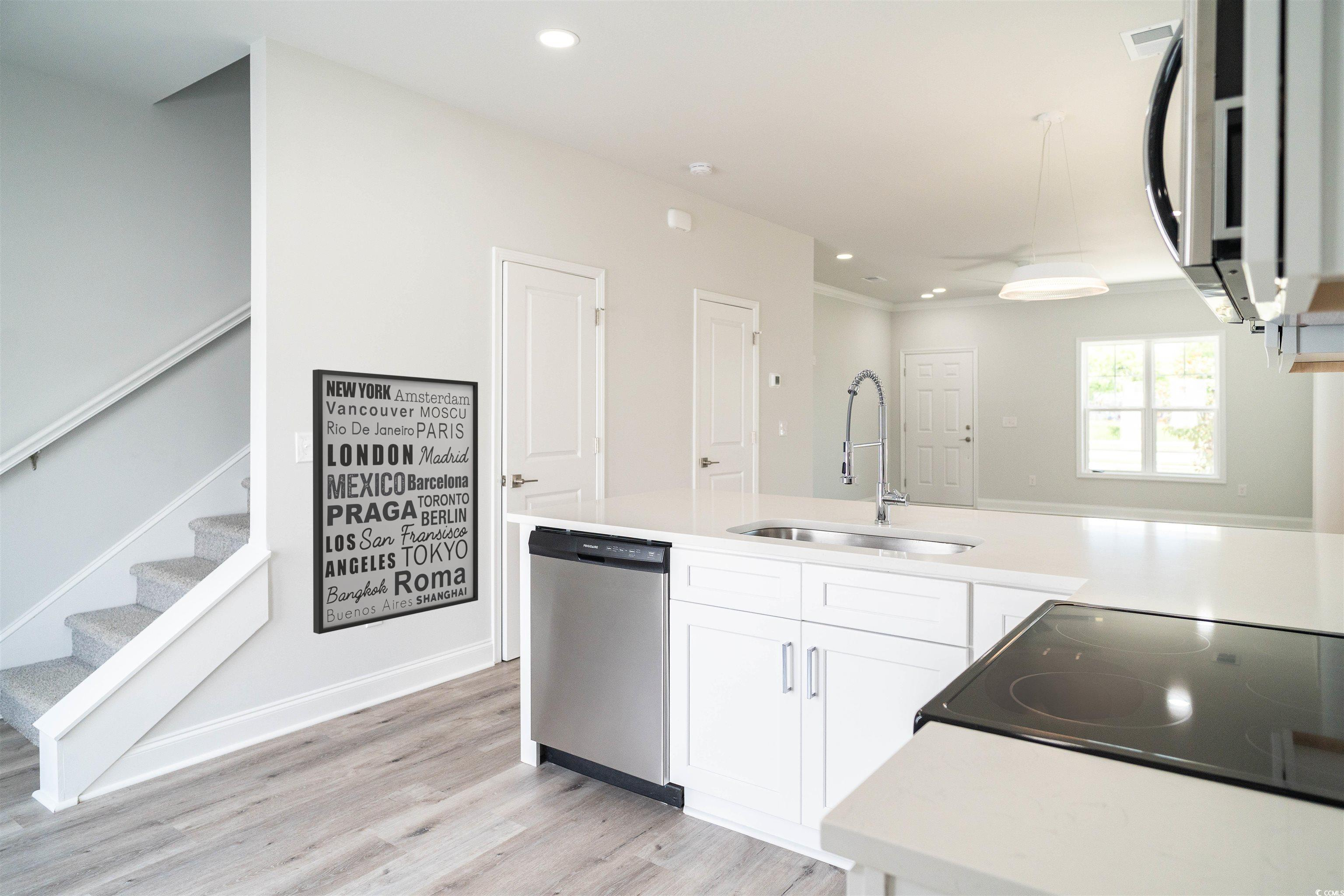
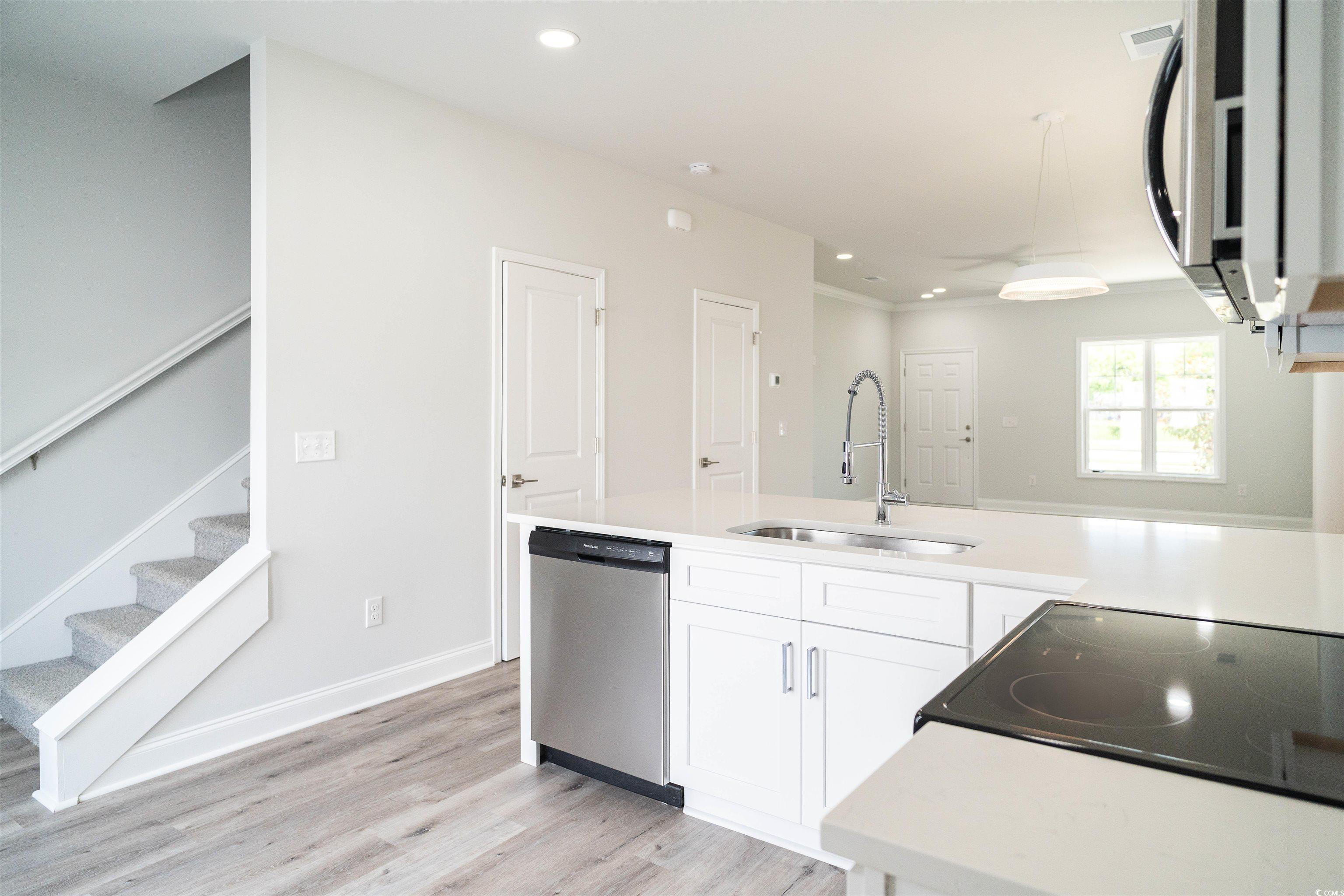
- wall art [312,369,479,634]
